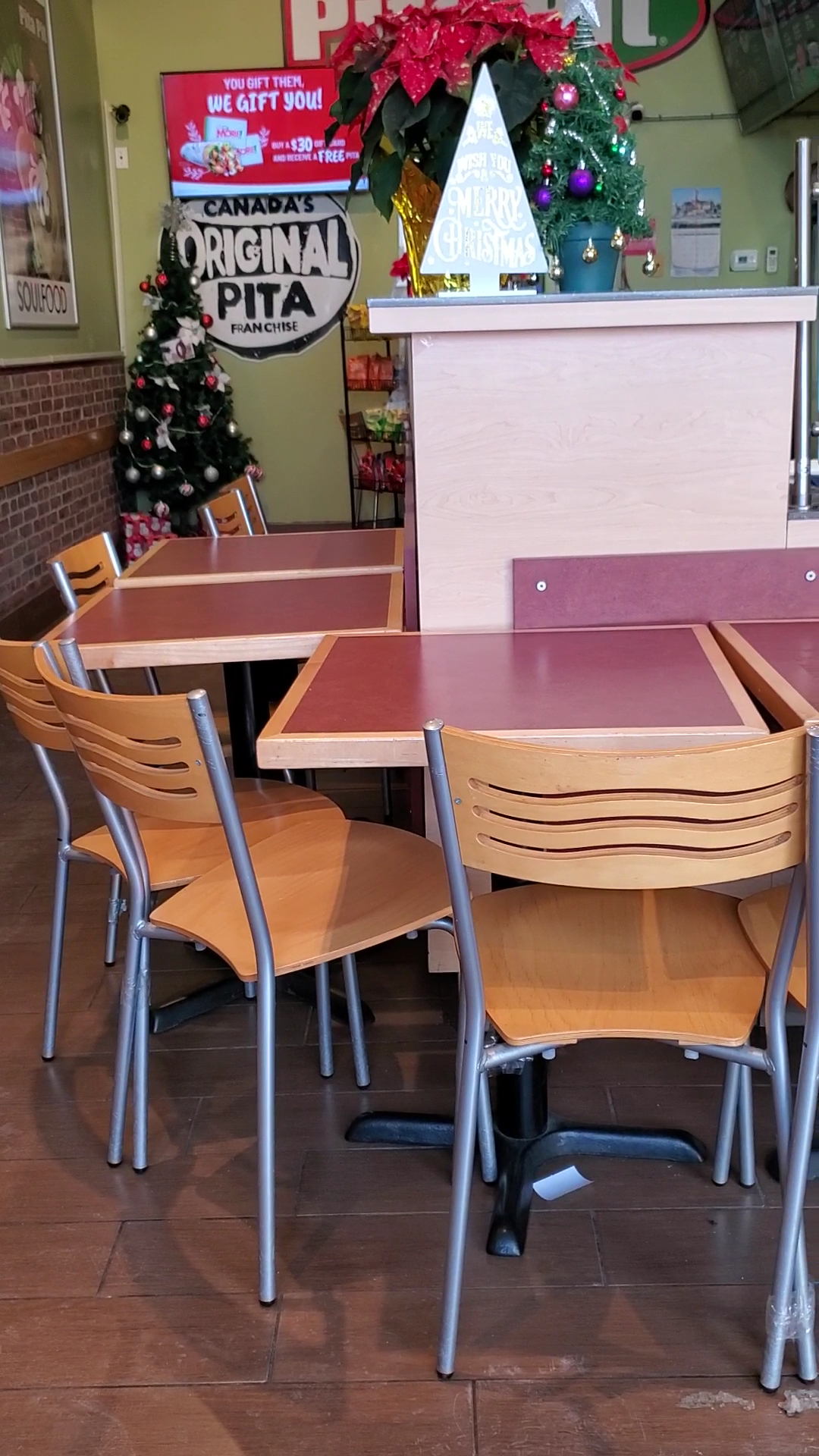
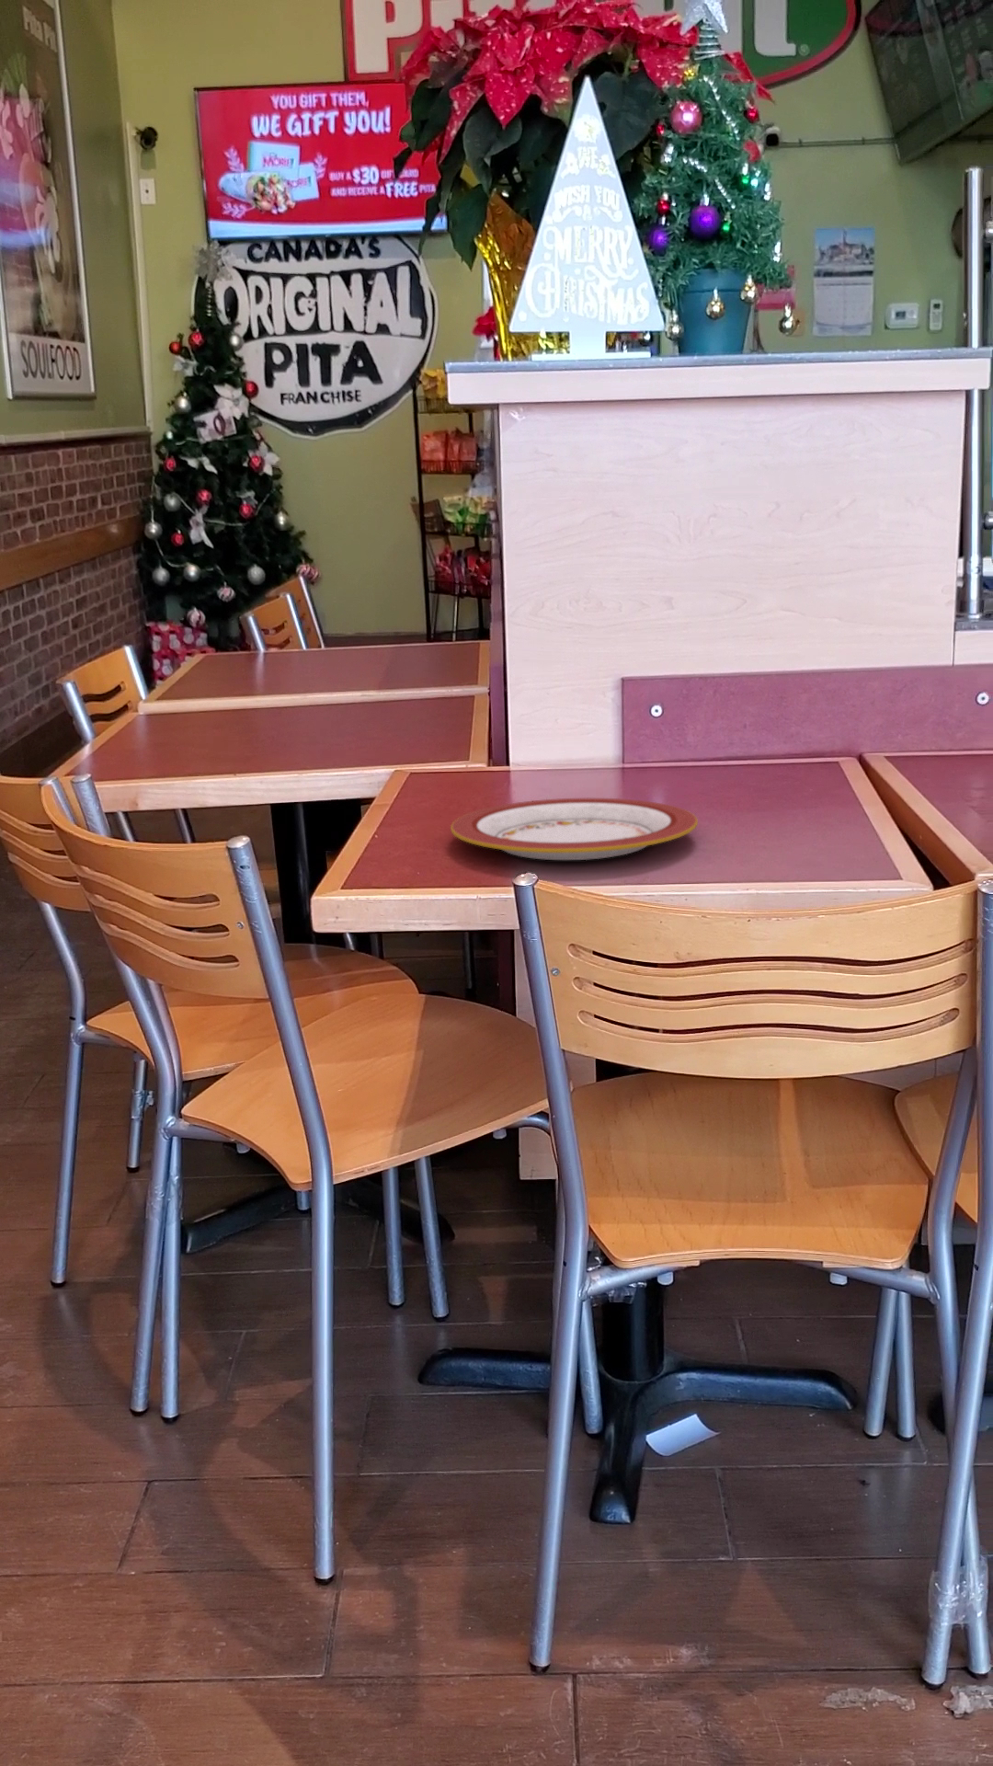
+ plate [450,797,698,861]
